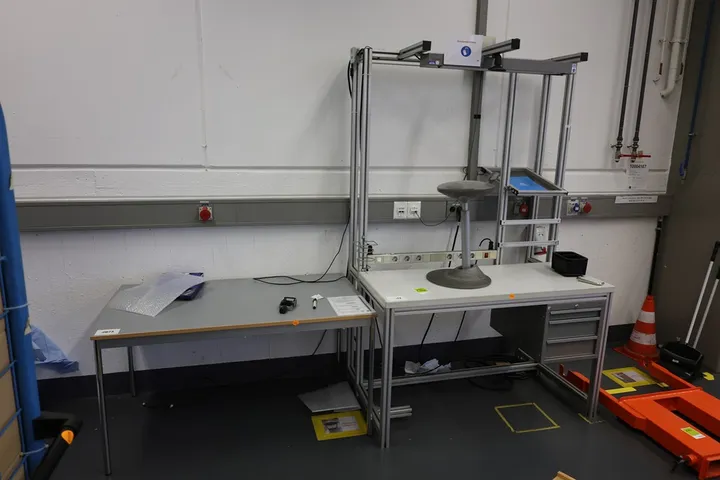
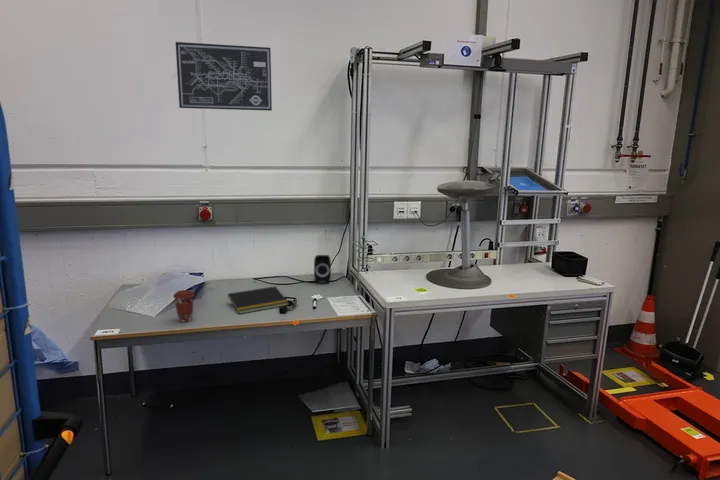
+ wall art [175,41,273,112]
+ speaker [313,254,332,285]
+ coffee cup [172,289,196,323]
+ notepad [226,285,290,315]
